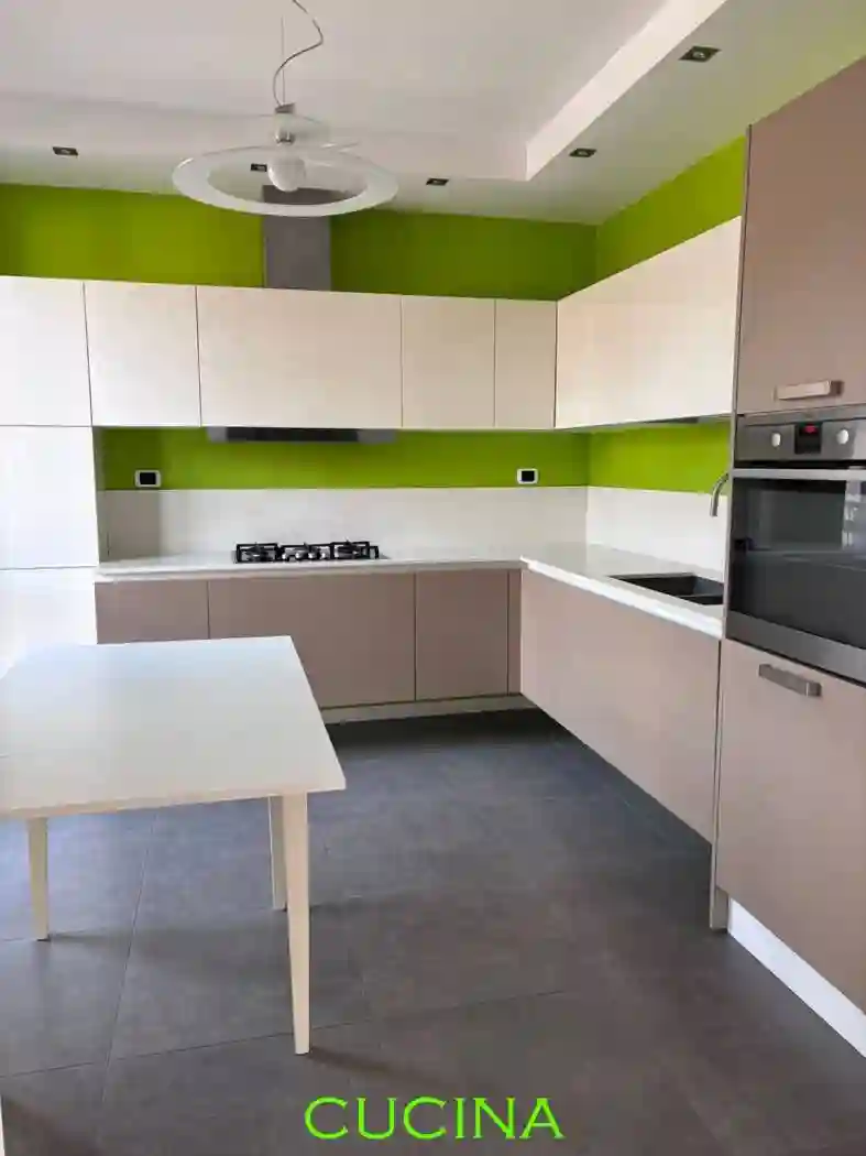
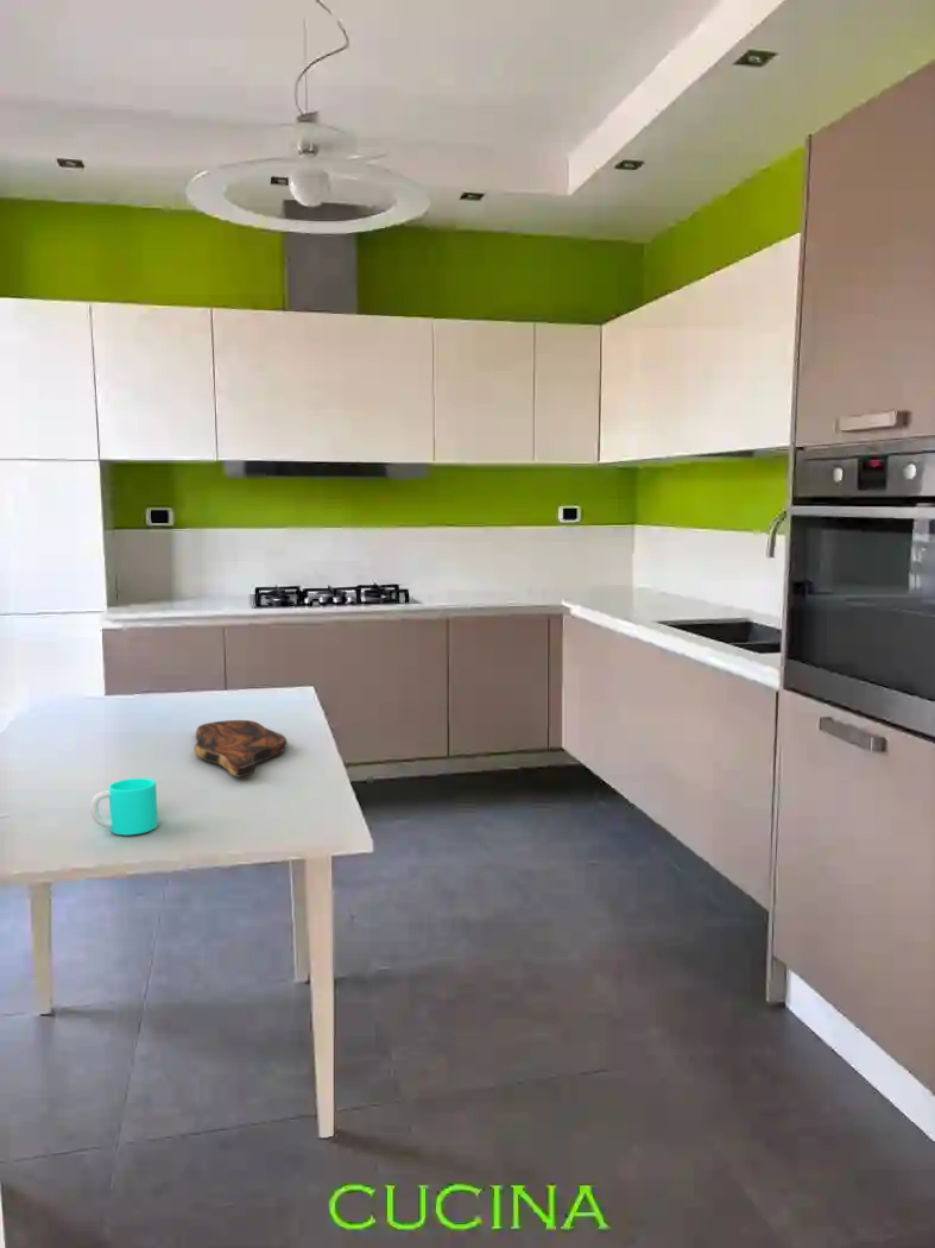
+ cup [89,777,159,837]
+ cutting board [192,719,289,779]
